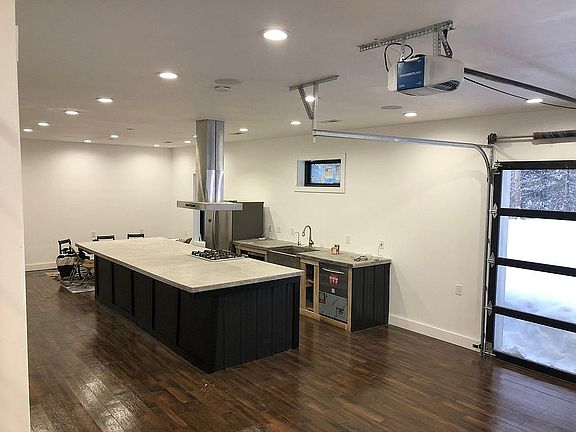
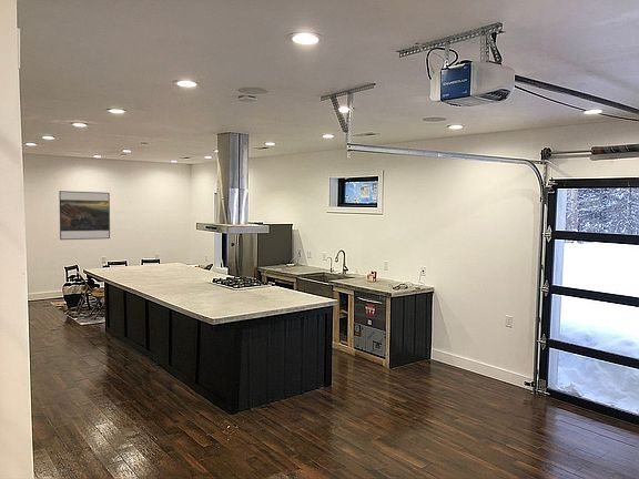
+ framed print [58,190,111,241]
